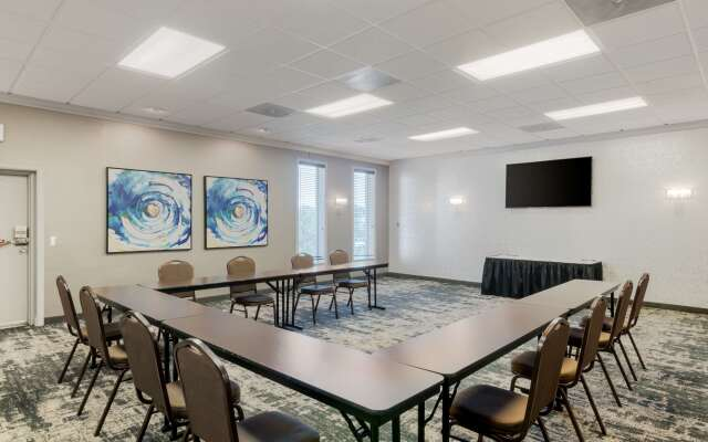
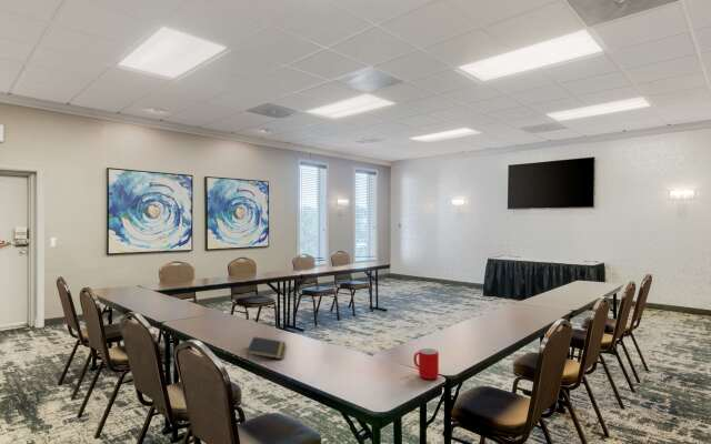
+ cup [412,347,440,380]
+ notepad [246,335,287,362]
